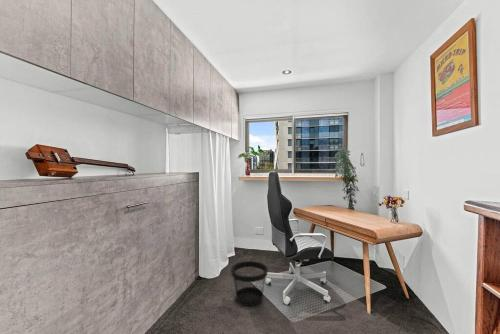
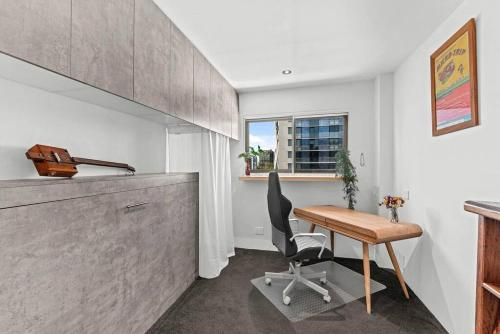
- wastebasket [230,260,269,307]
